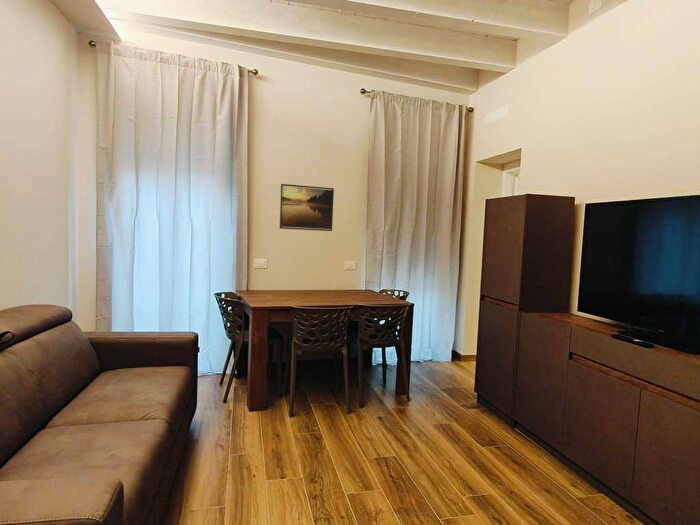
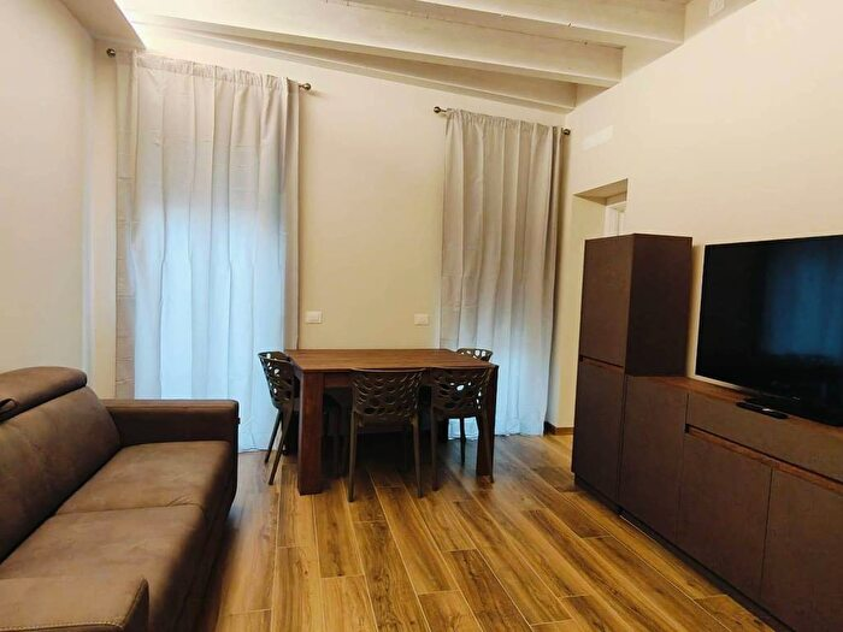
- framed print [279,183,335,232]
